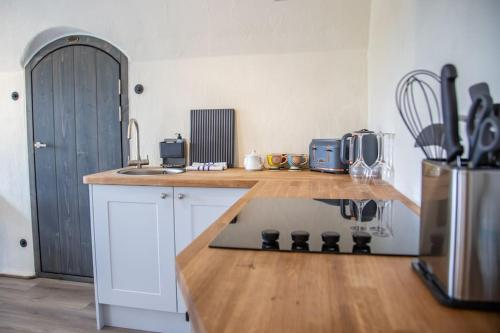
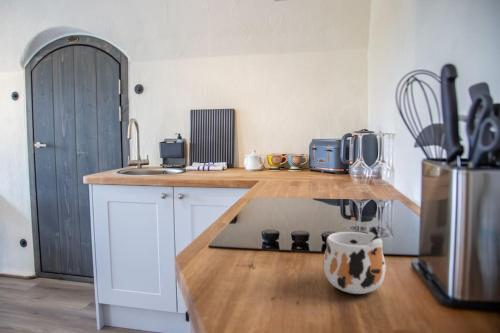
+ mug [322,226,387,295]
